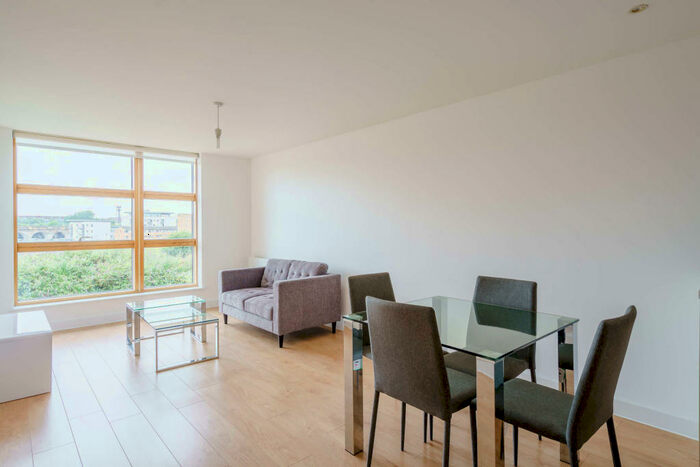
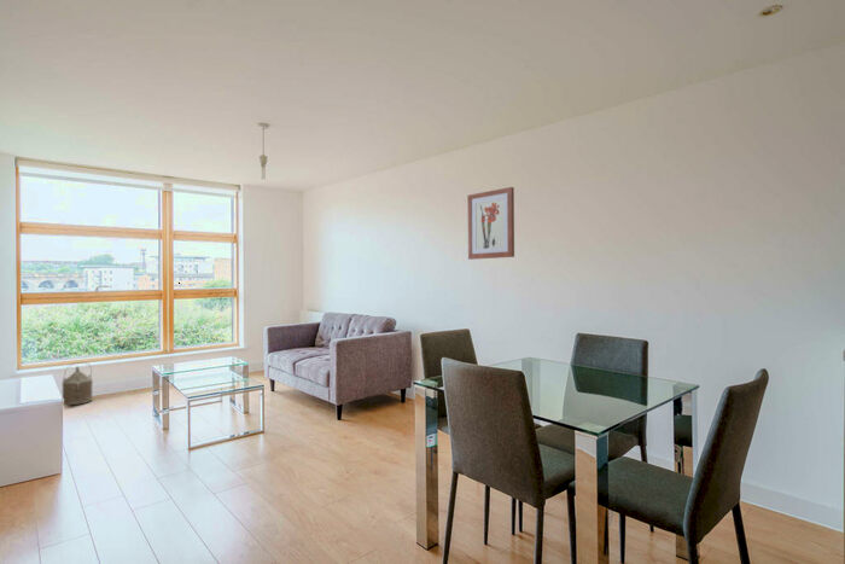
+ watering can [62,361,94,406]
+ wall art [466,186,515,261]
